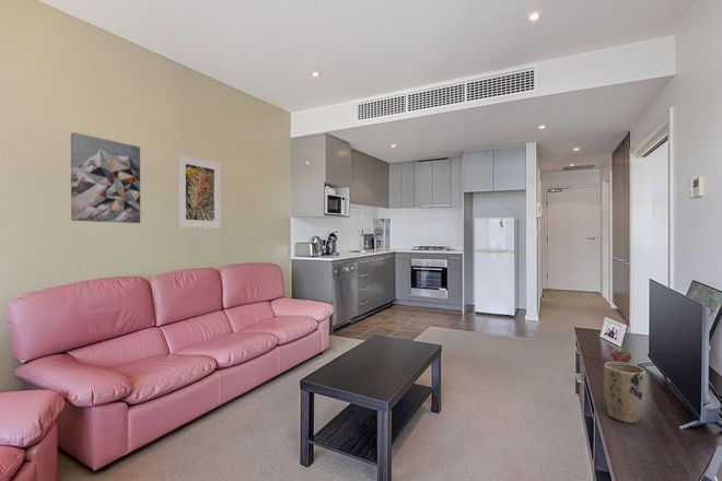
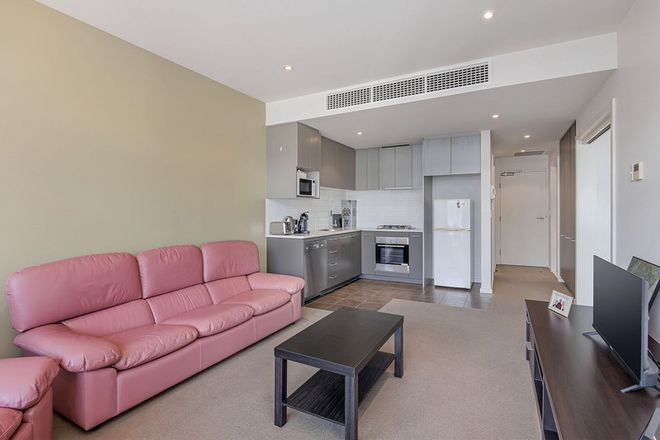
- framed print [176,153,222,230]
- wall art [70,131,141,224]
- plant pot [603,361,648,424]
- potted succulent [609,345,632,364]
